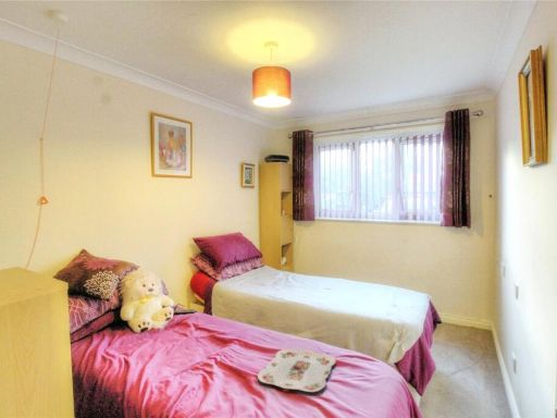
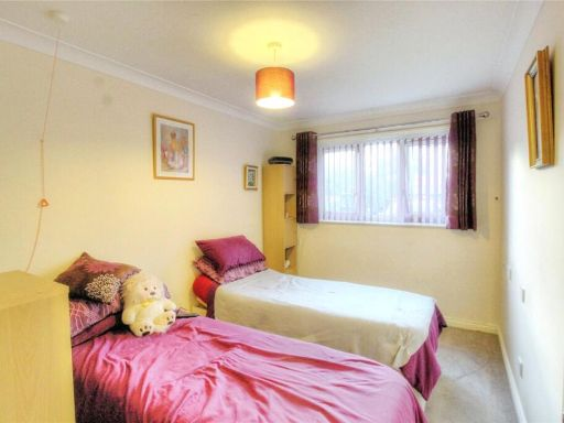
- serving tray [257,348,337,393]
